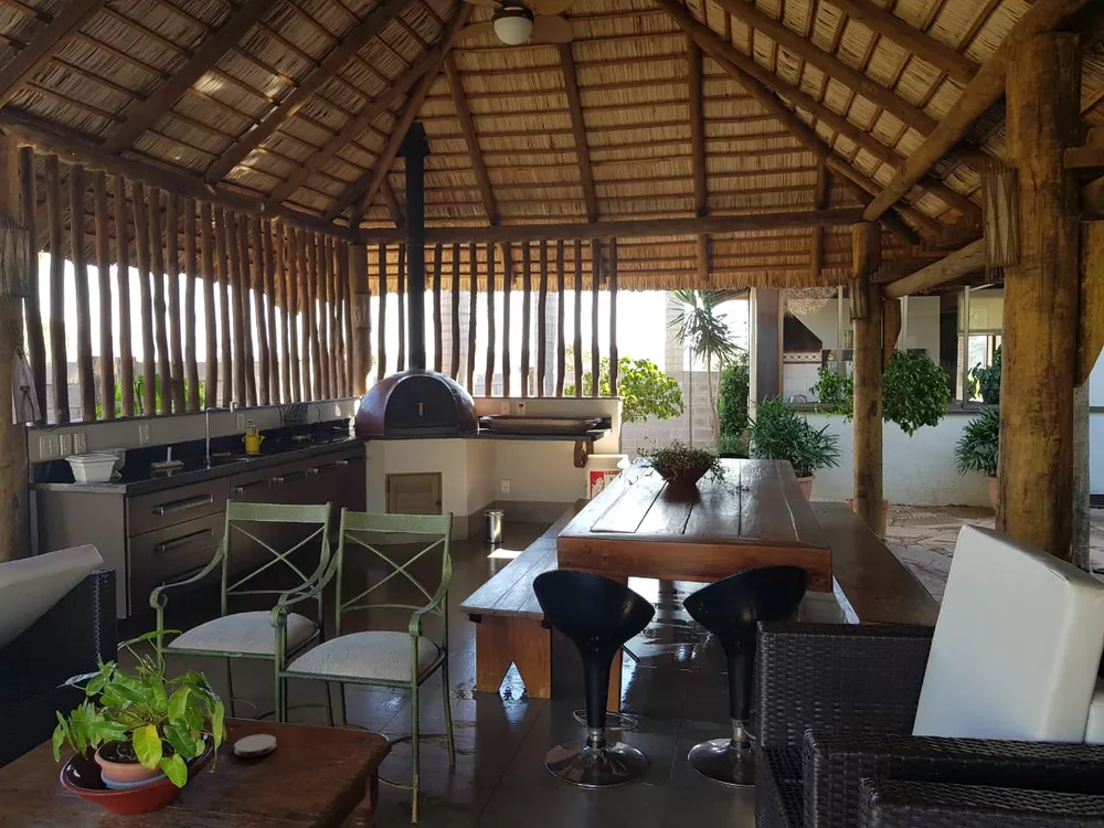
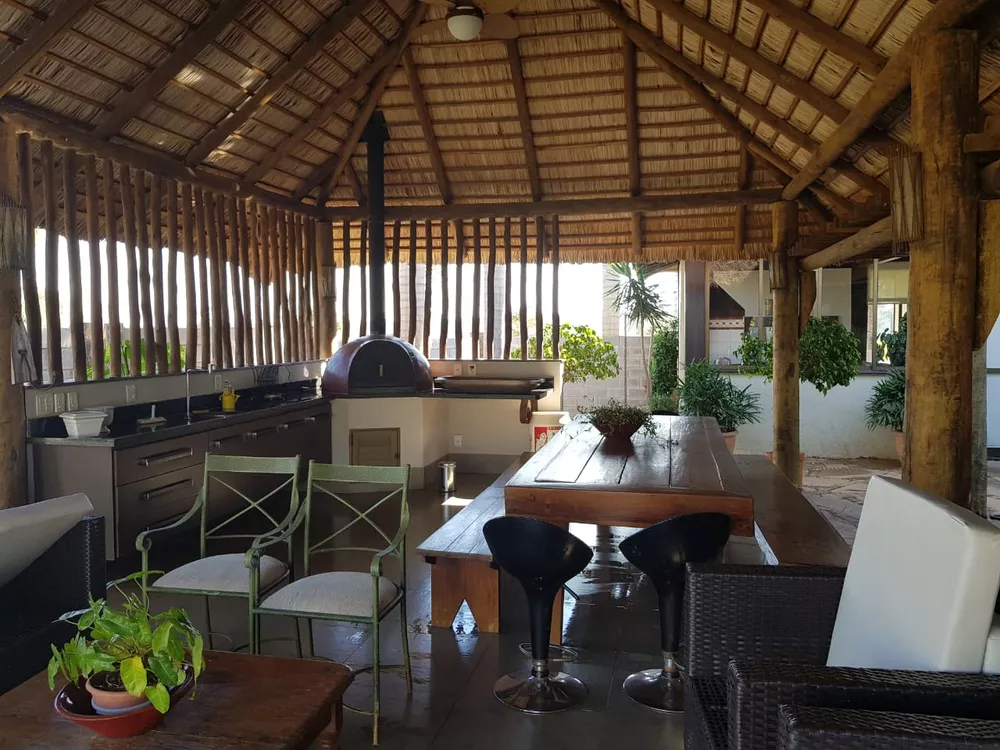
- coaster [233,733,277,758]
